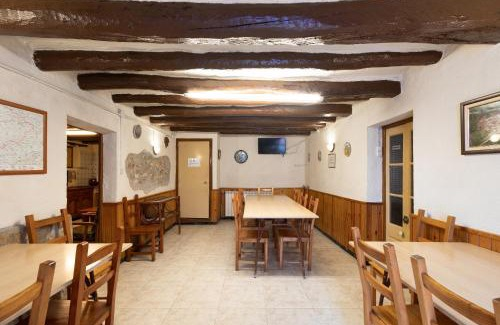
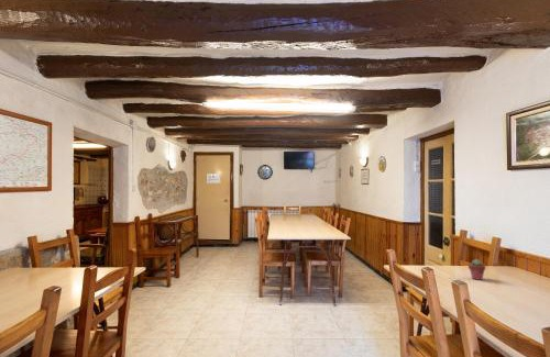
+ potted succulent [466,258,486,281]
